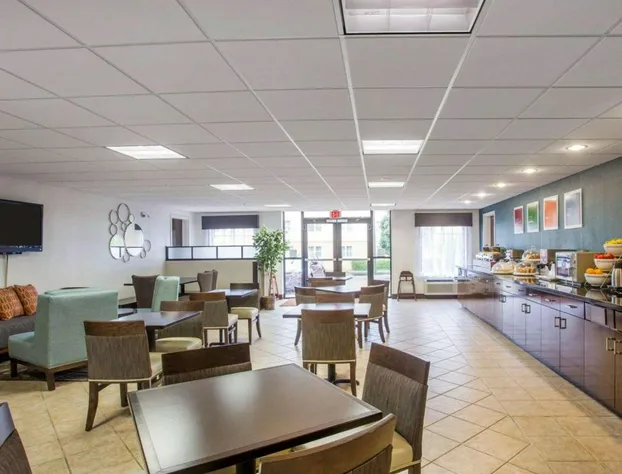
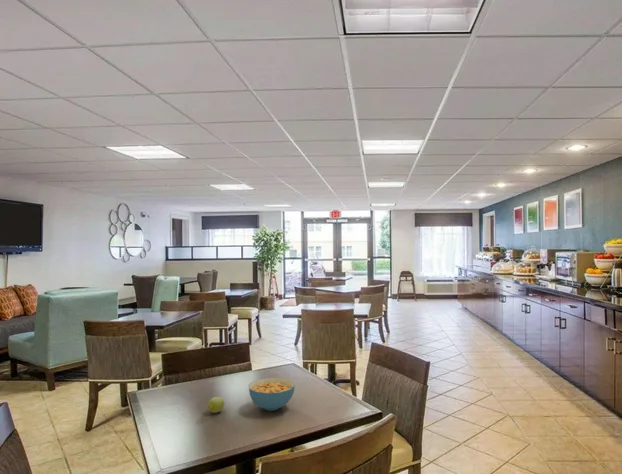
+ cereal bowl [248,377,296,412]
+ fruit [207,396,225,414]
